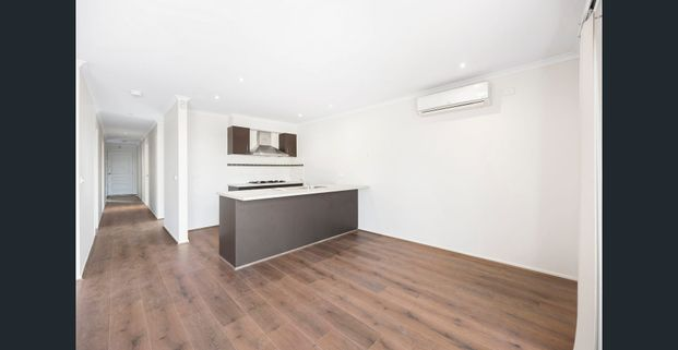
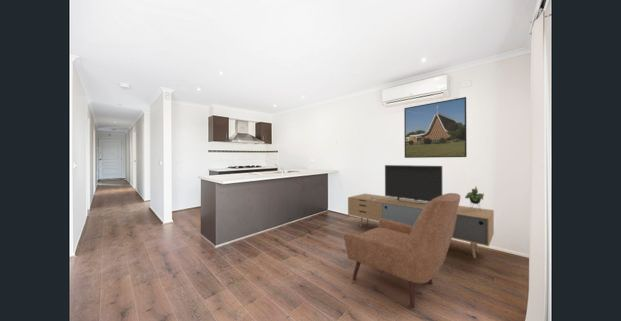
+ media console [347,164,495,259]
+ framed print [403,96,468,159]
+ chair [343,192,462,308]
